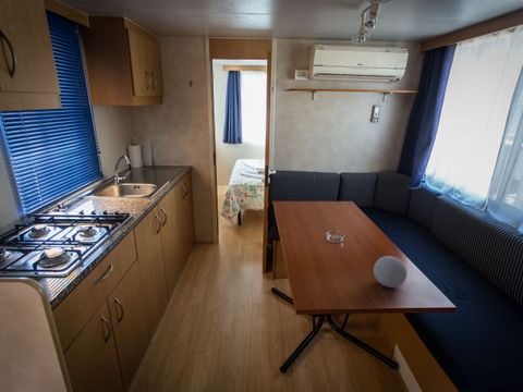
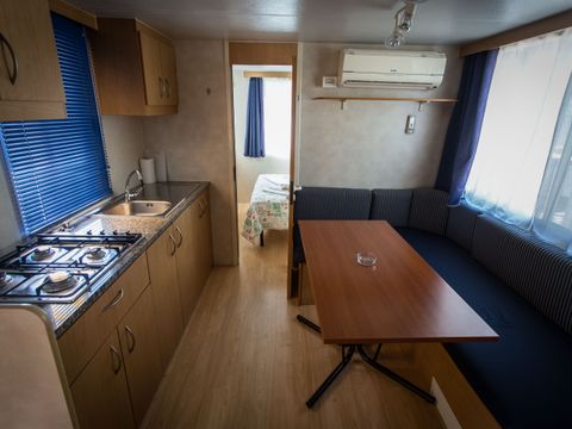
- decorative ball [373,255,408,289]
